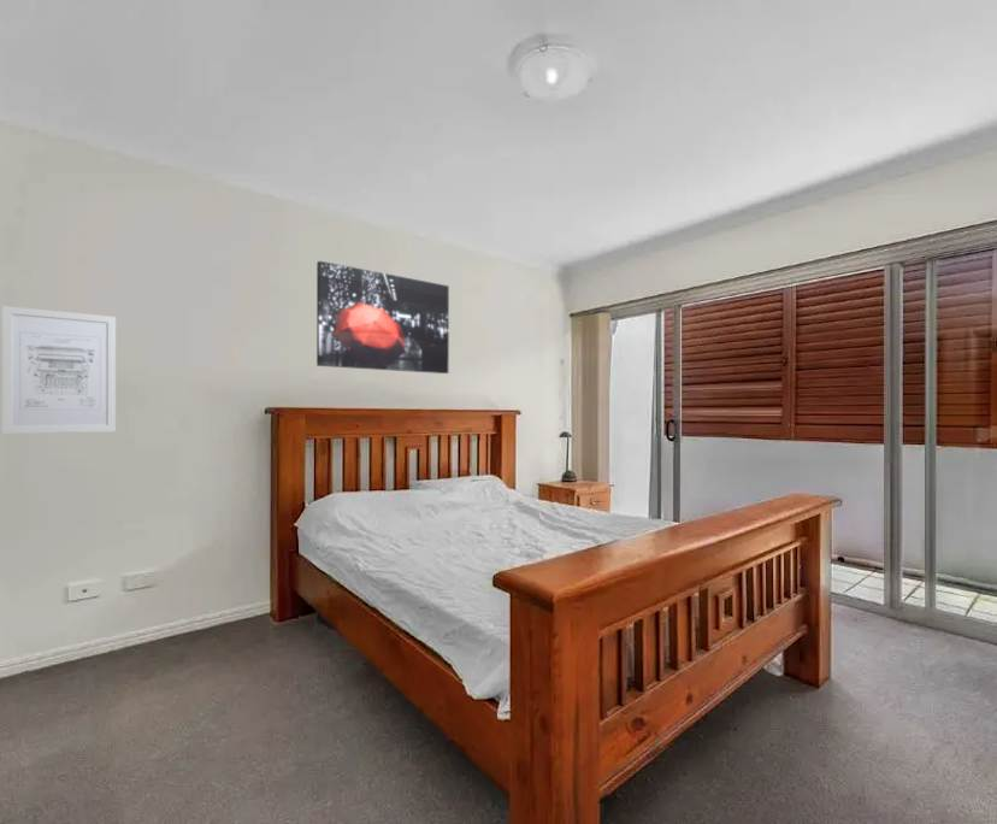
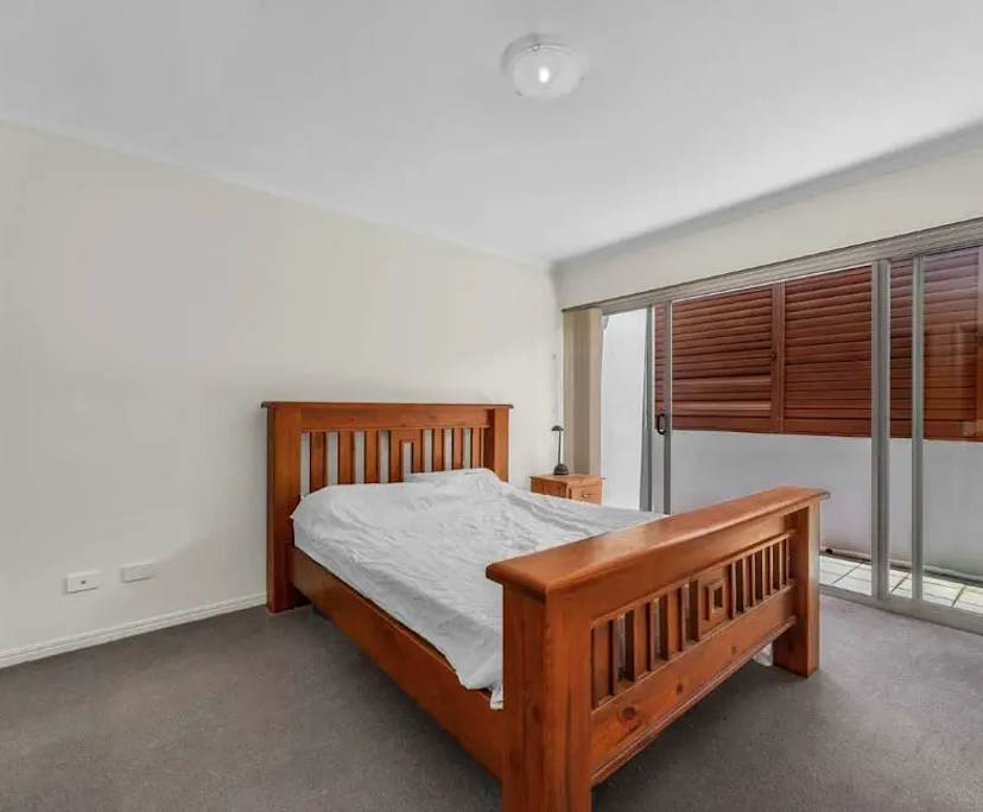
- wall art [315,260,450,375]
- wall art [1,305,117,435]
